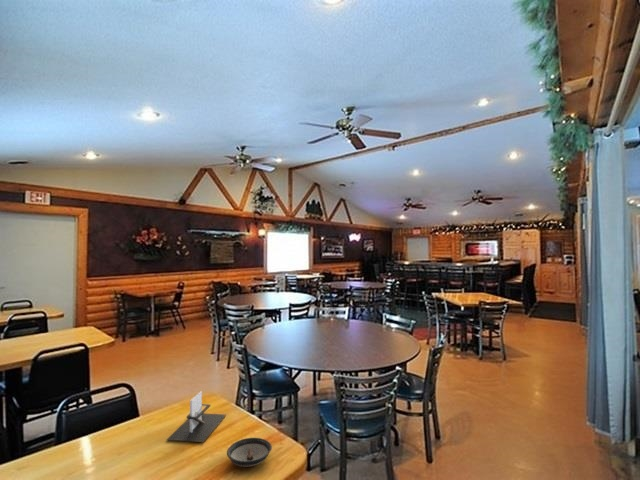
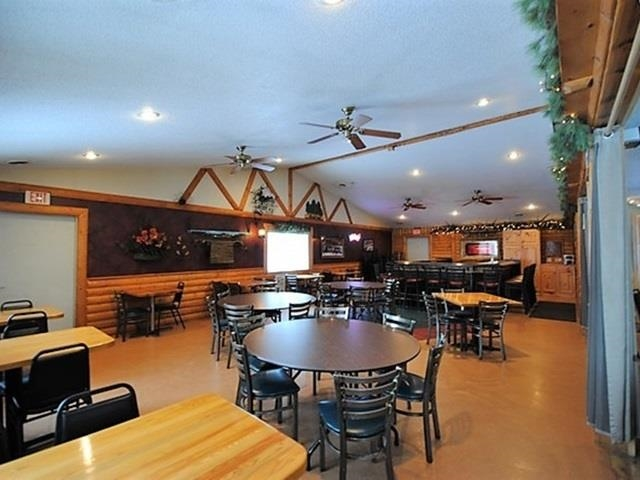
- saucer [226,437,273,468]
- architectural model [166,390,227,443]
